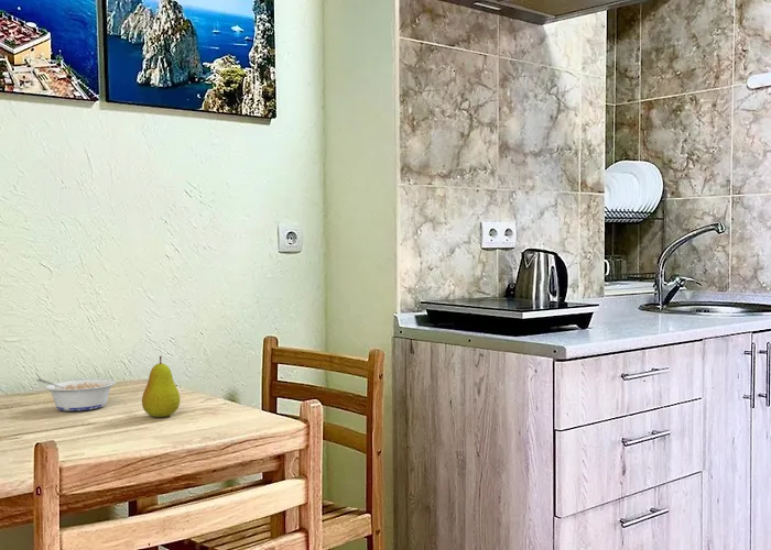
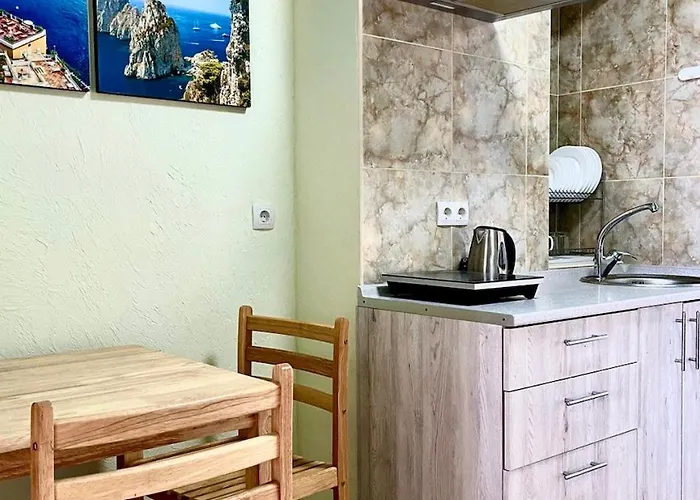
- fruit [141,355,181,418]
- legume [36,377,117,413]
